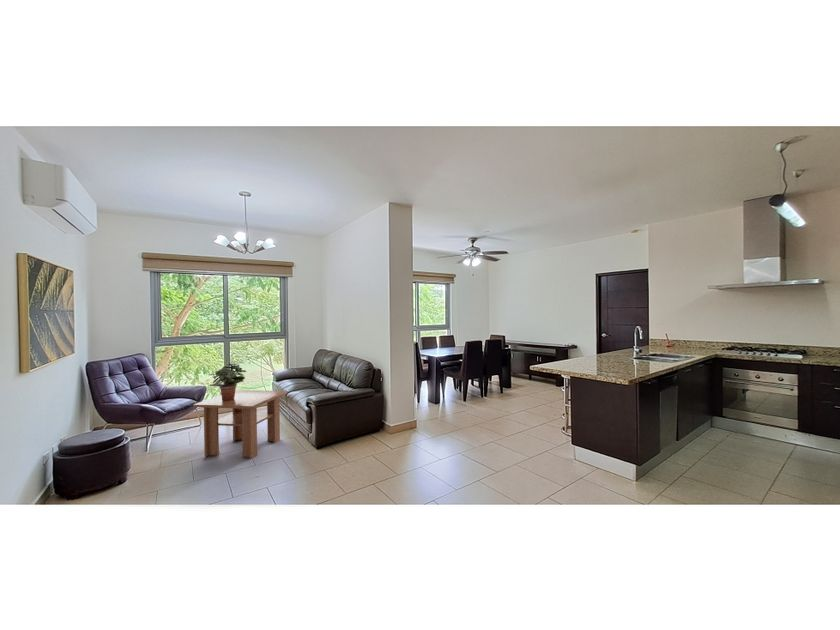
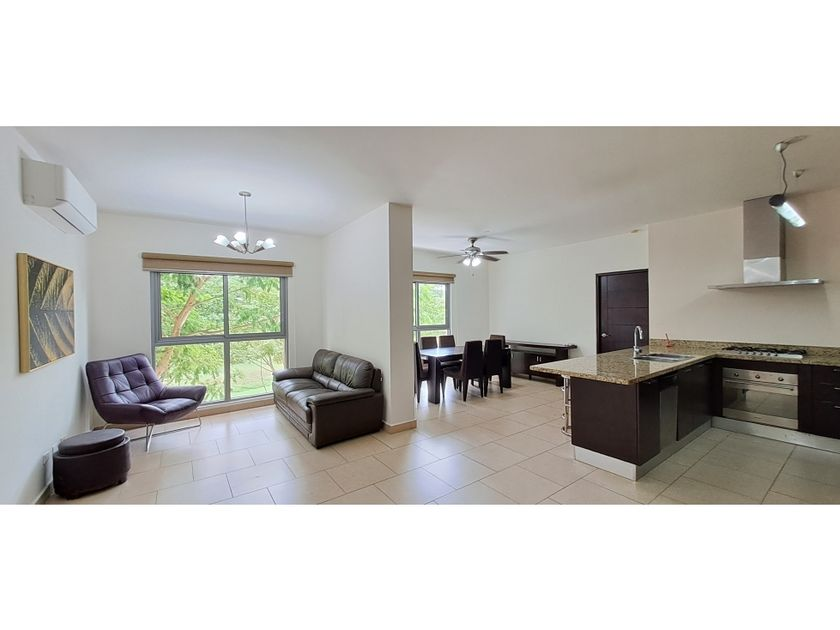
- potted plant [207,362,247,401]
- coffee table [192,389,288,460]
